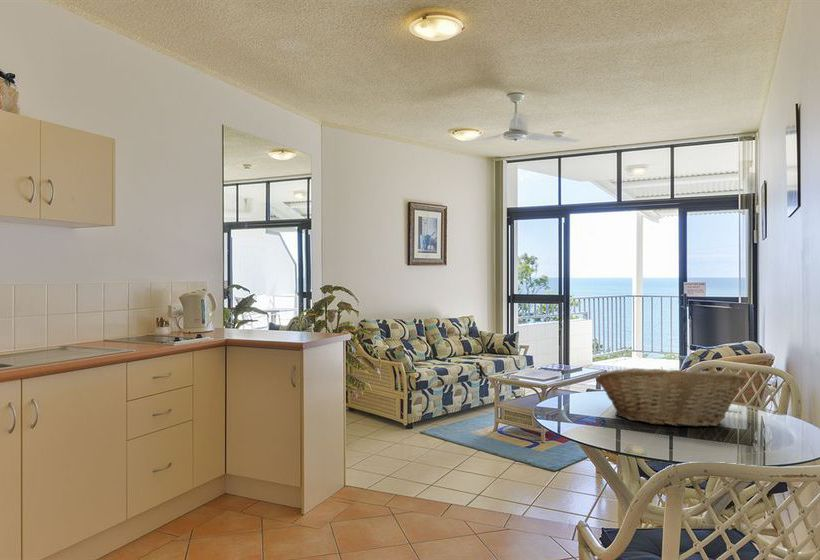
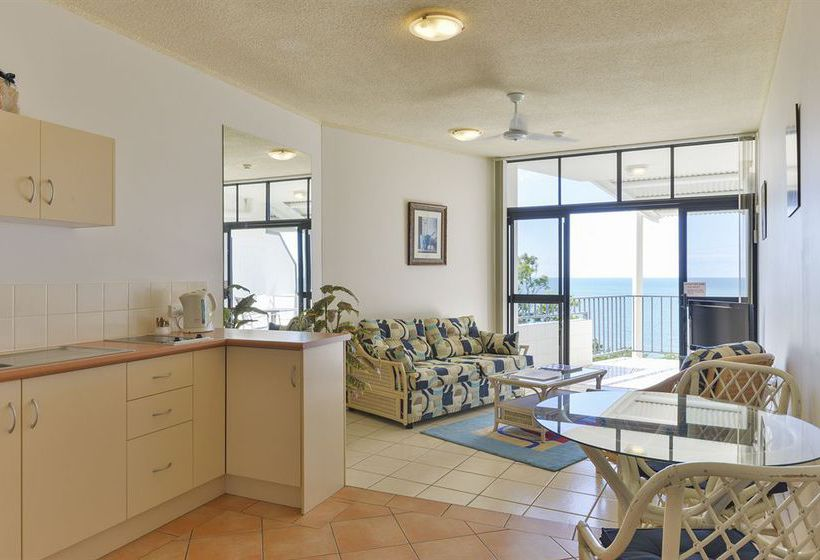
- fruit basket [595,366,746,428]
